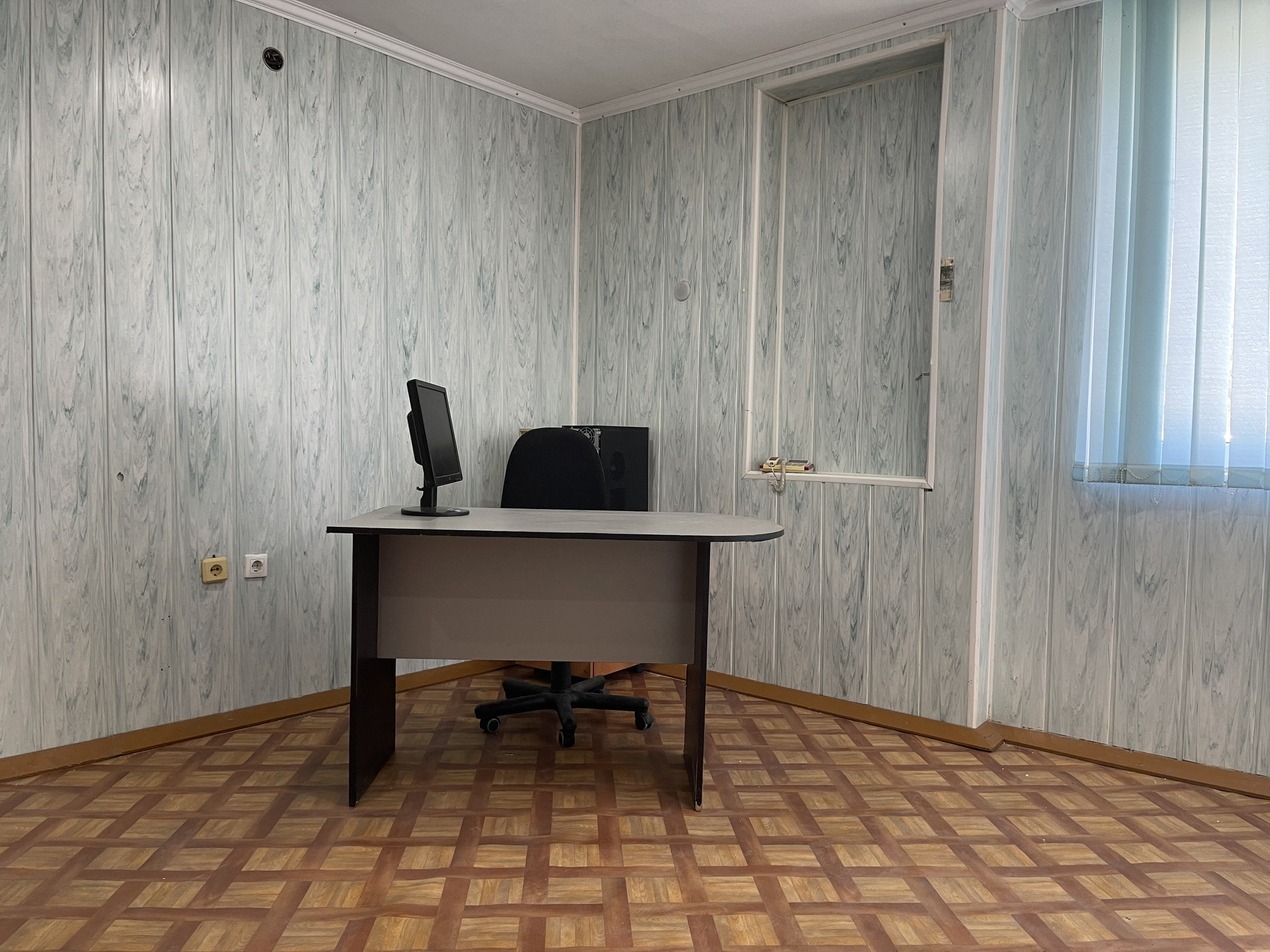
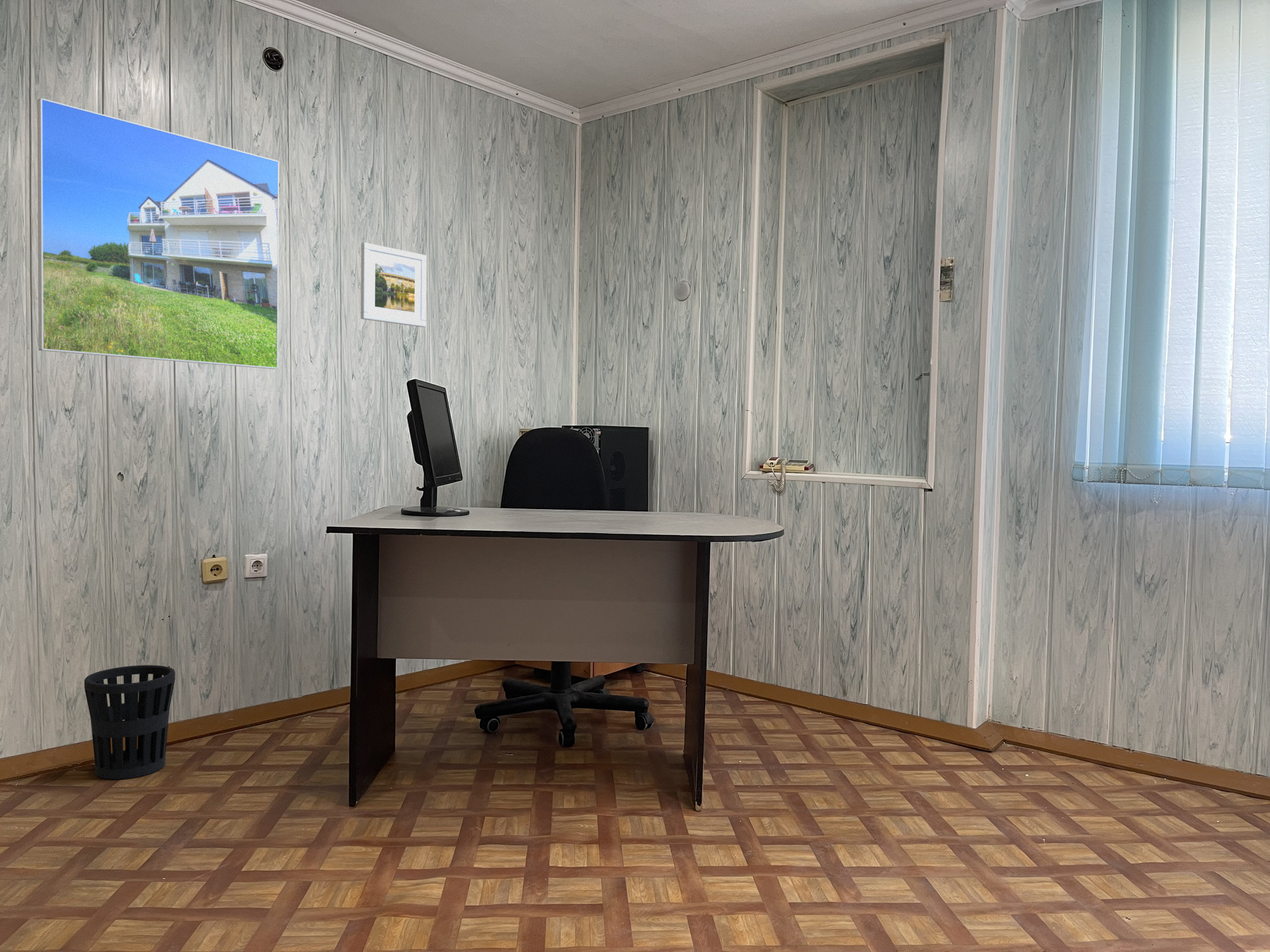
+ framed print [37,97,280,370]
+ wastebasket [83,664,176,780]
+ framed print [360,242,427,328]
